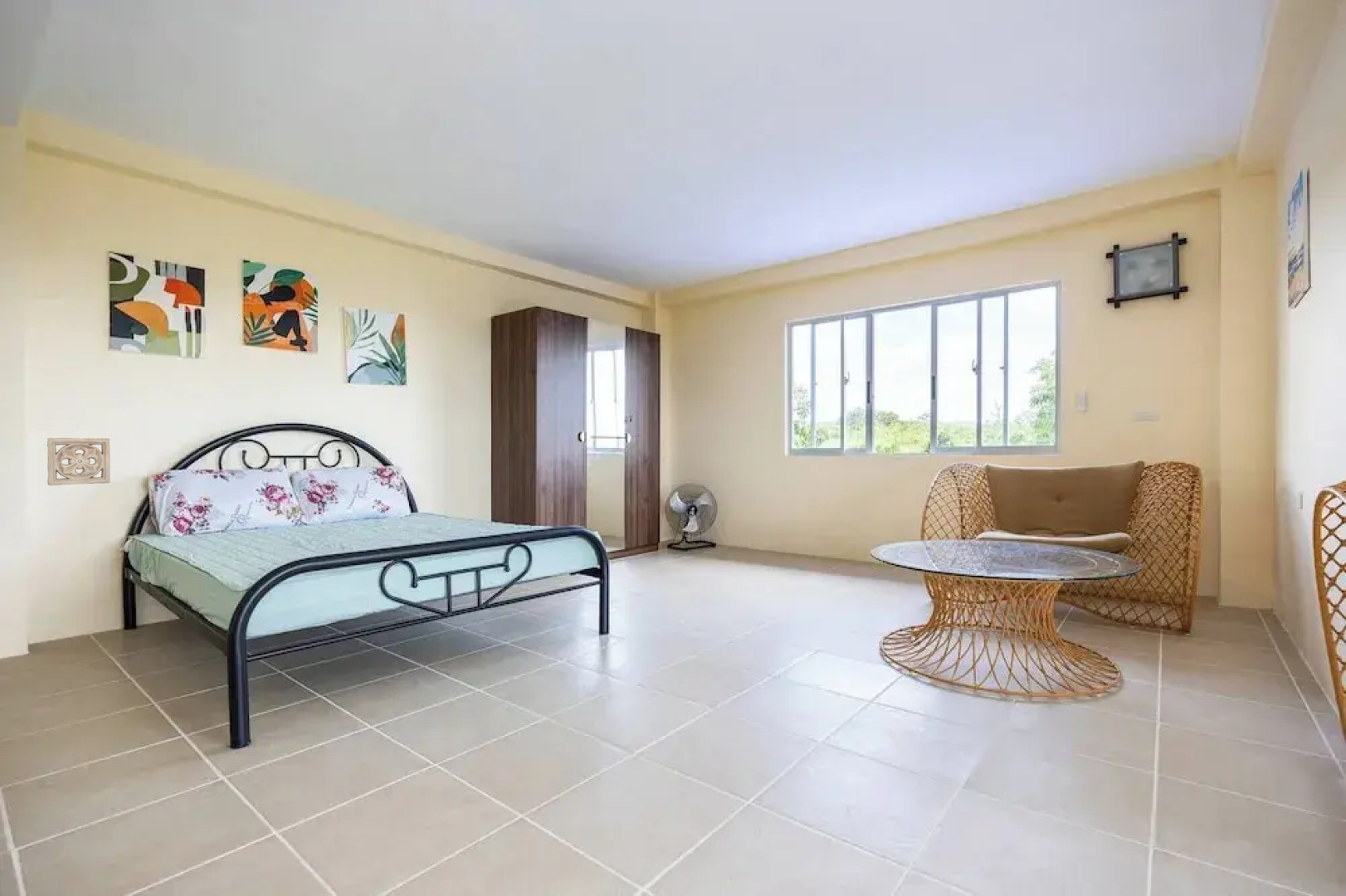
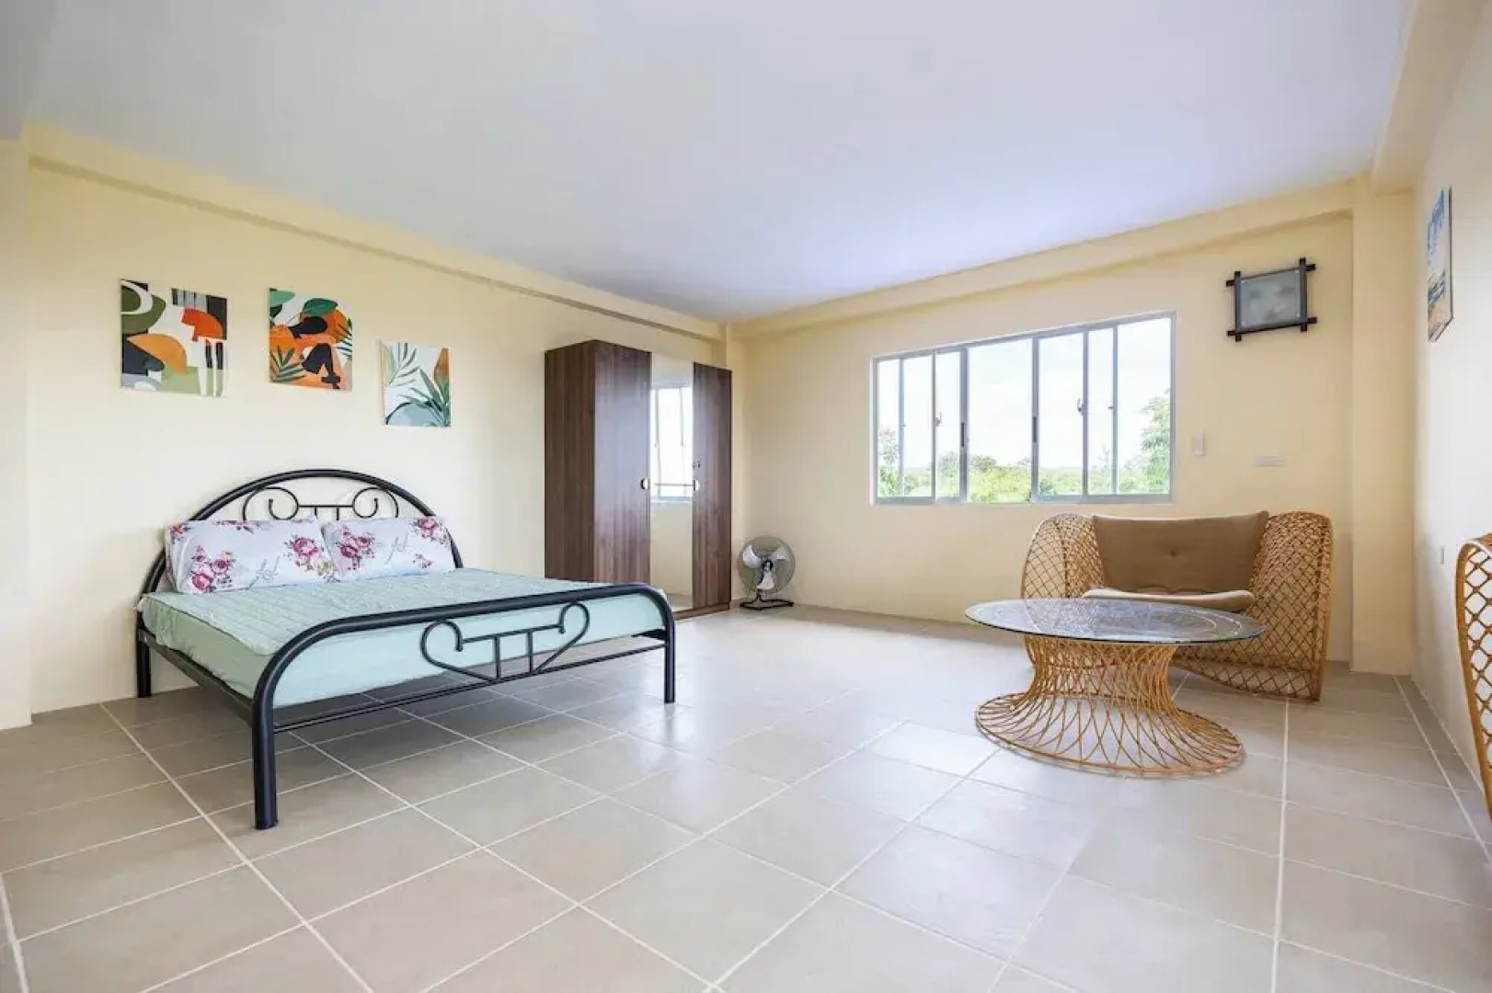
- wall ornament [46,437,111,486]
